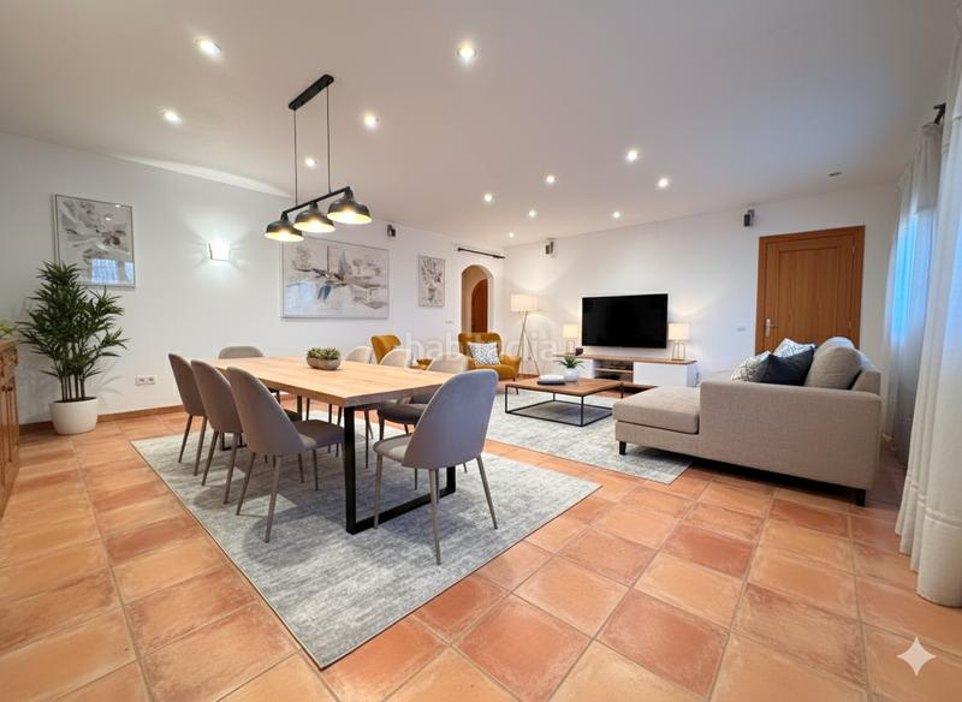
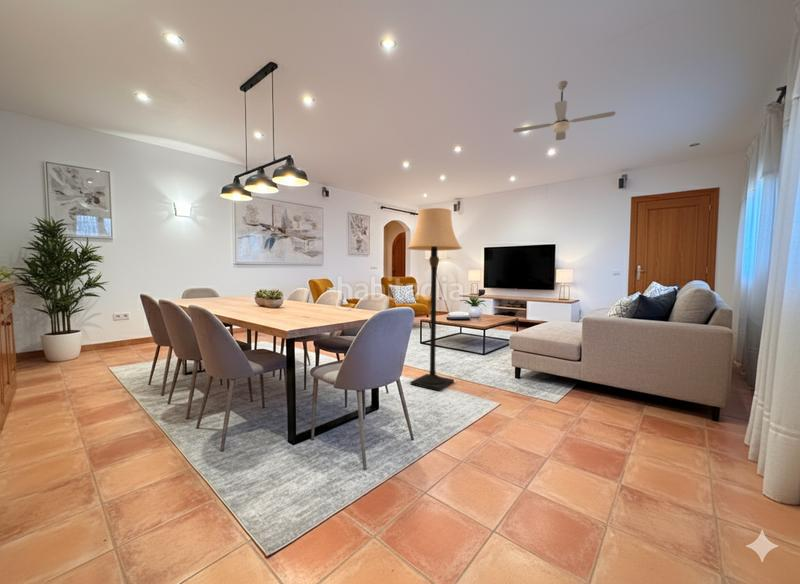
+ lamp [406,207,463,392]
+ ceiling fan [512,80,616,141]
